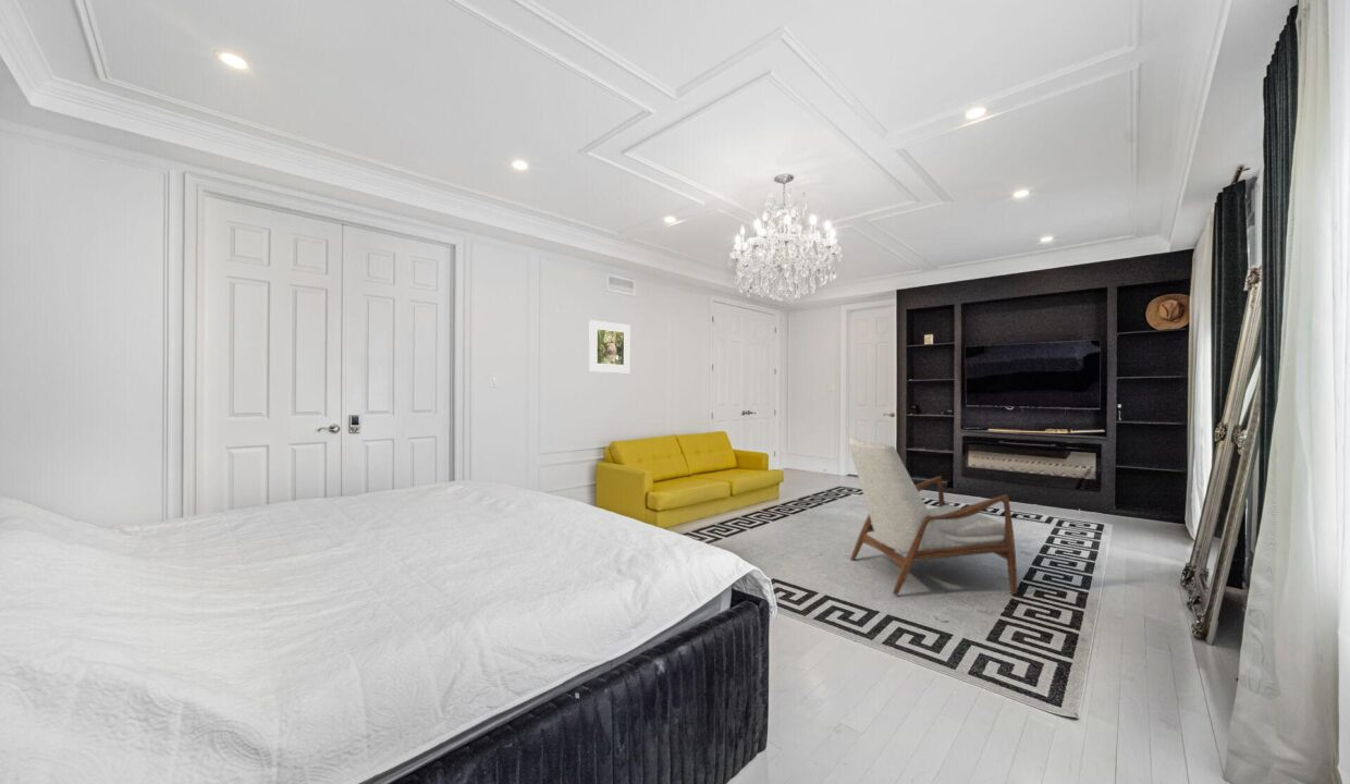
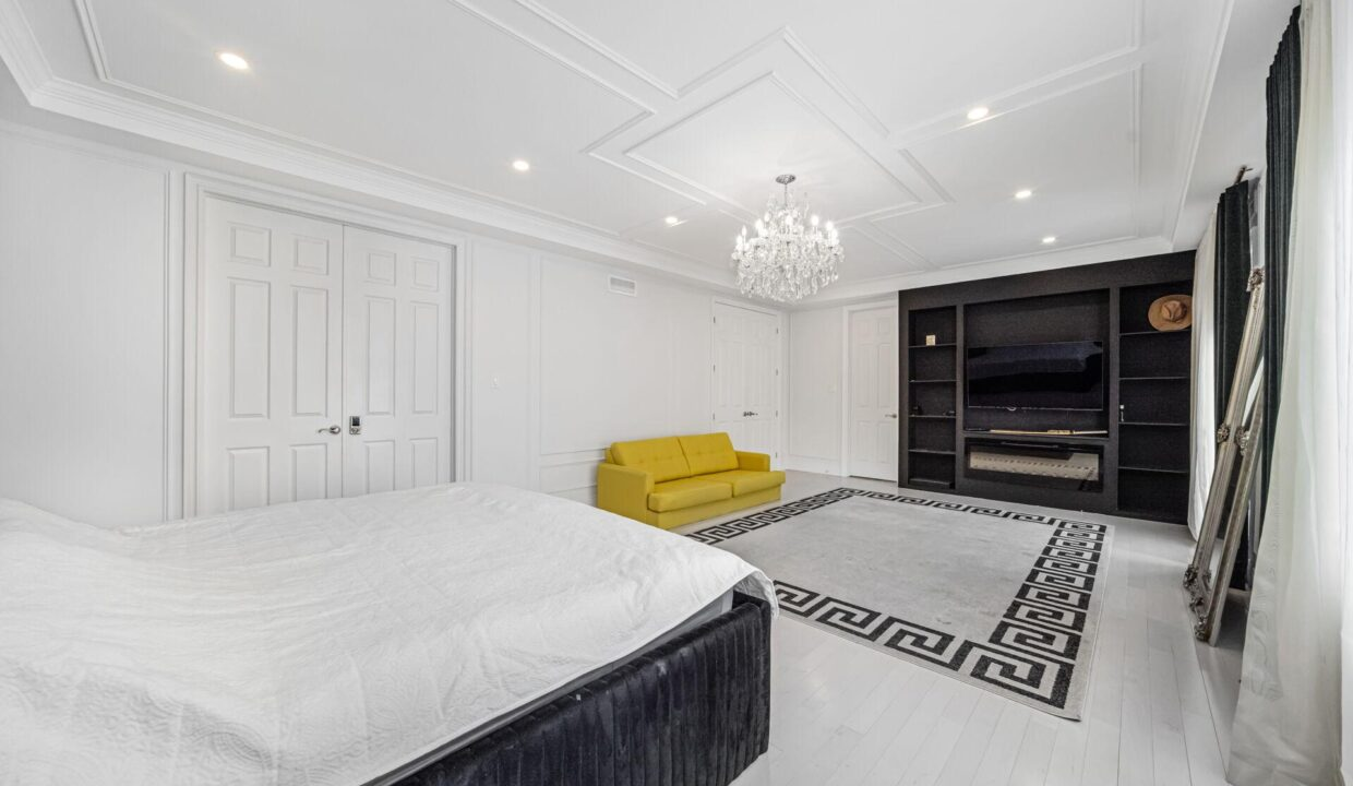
- armchair [847,437,1018,596]
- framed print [588,319,631,373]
